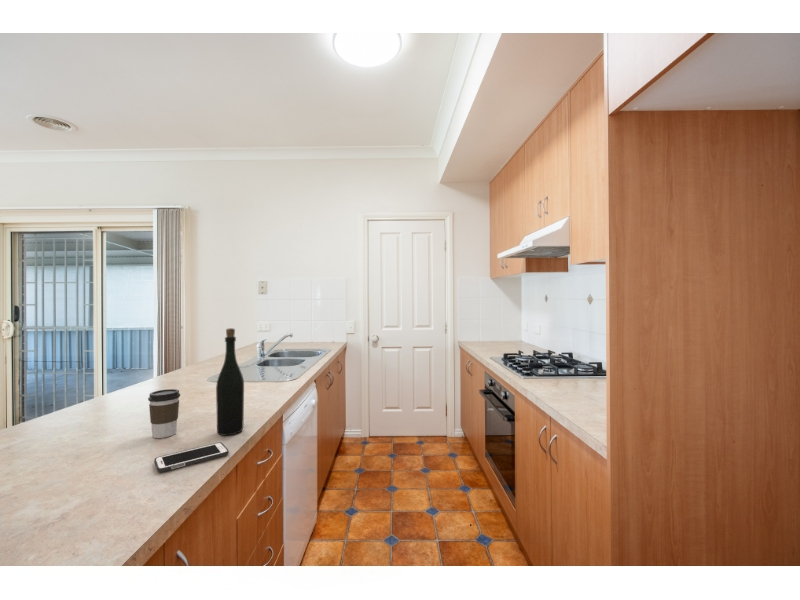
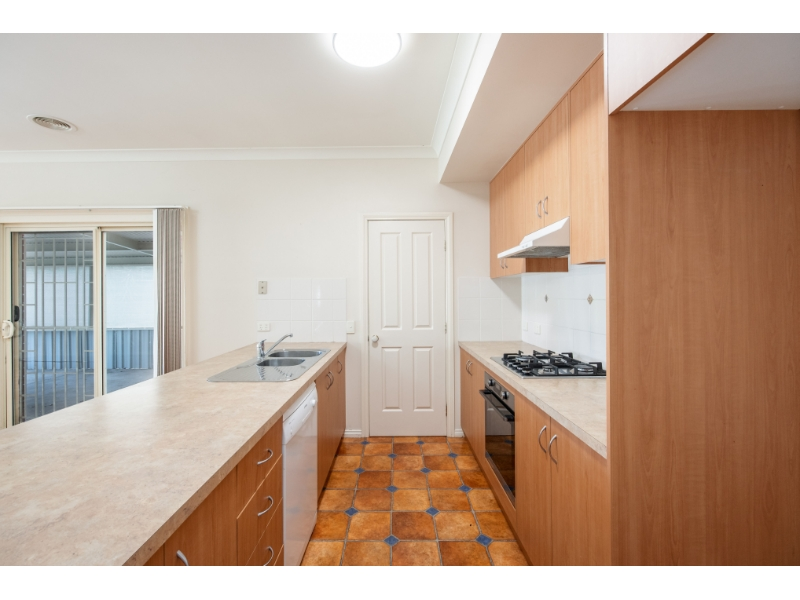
- bottle [215,327,245,437]
- cell phone [153,441,230,473]
- coffee cup [147,388,181,439]
